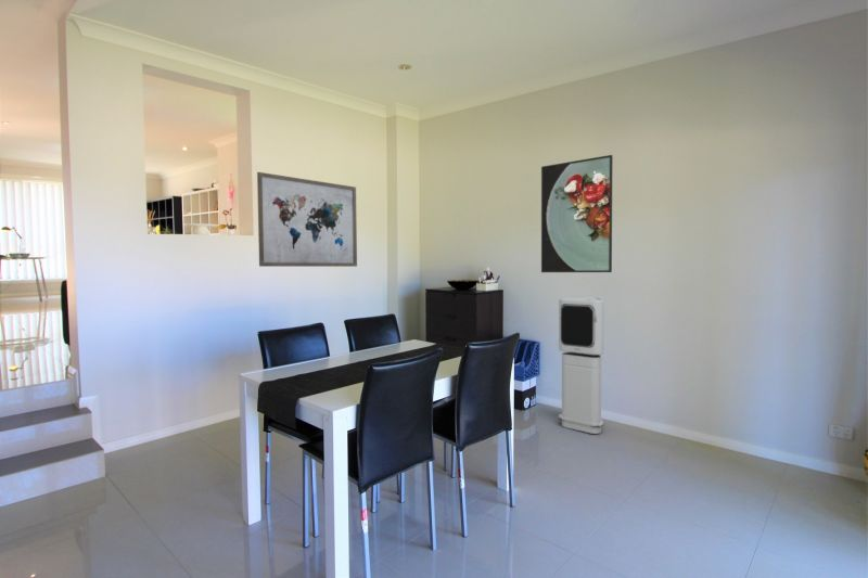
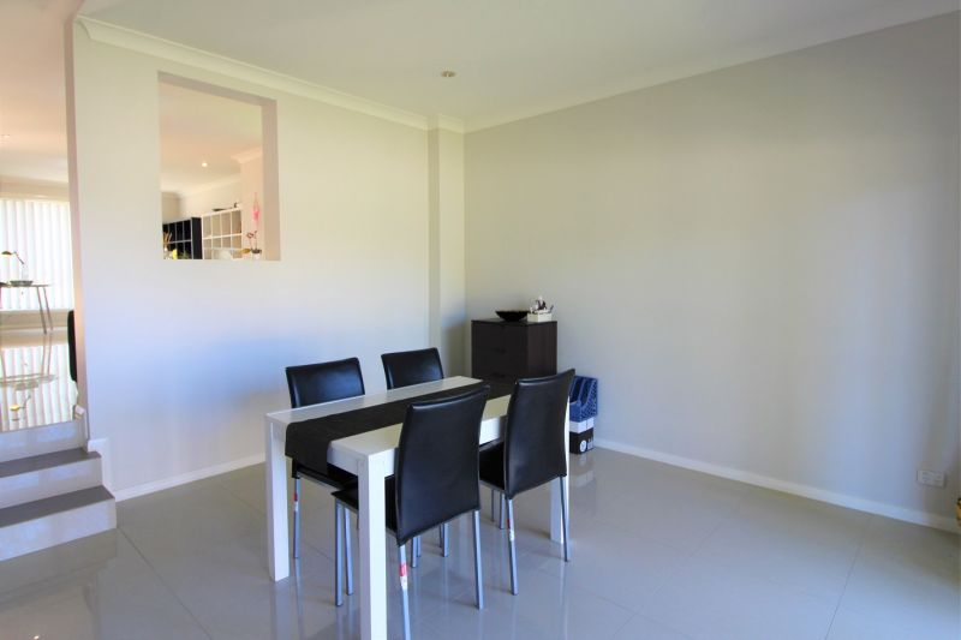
- air purifier [558,296,604,435]
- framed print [540,154,614,273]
- wall art [256,171,358,268]
